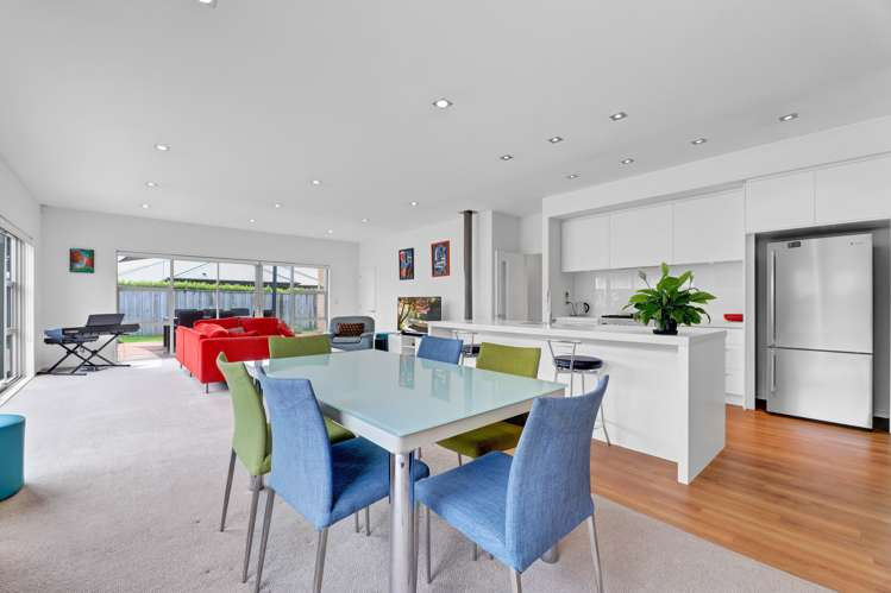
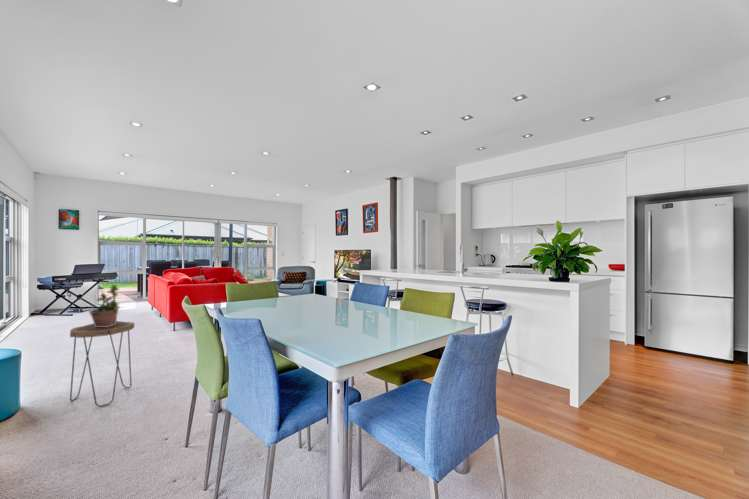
+ side table [69,320,135,408]
+ potted plant [88,280,120,327]
